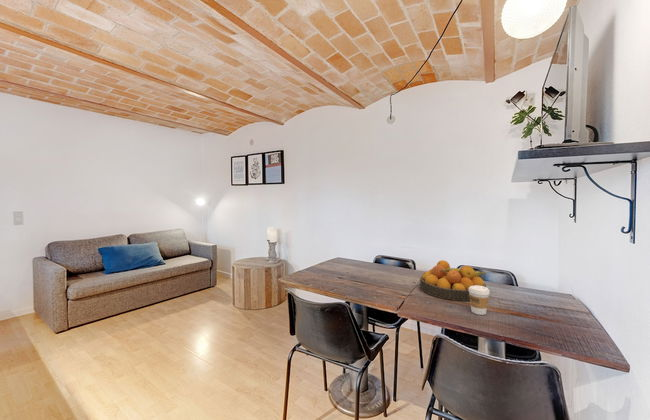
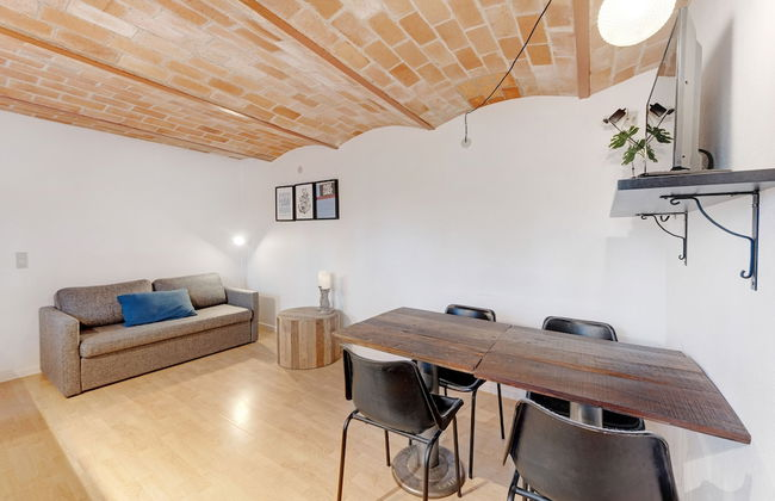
- fruit bowl [419,259,487,302]
- coffee cup [468,285,491,316]
